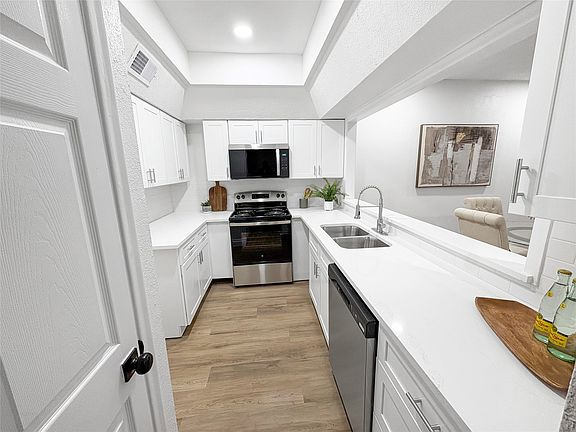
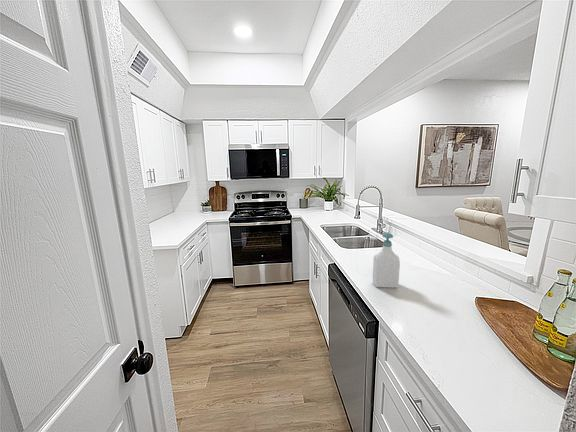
+ soap bottle [372,232,401,289]
